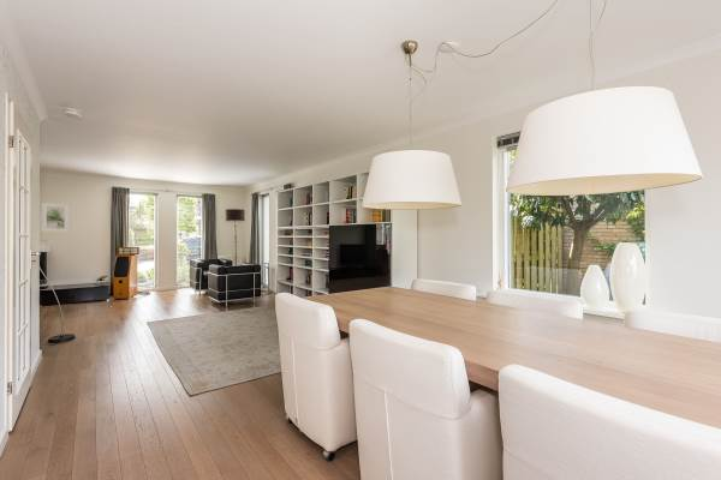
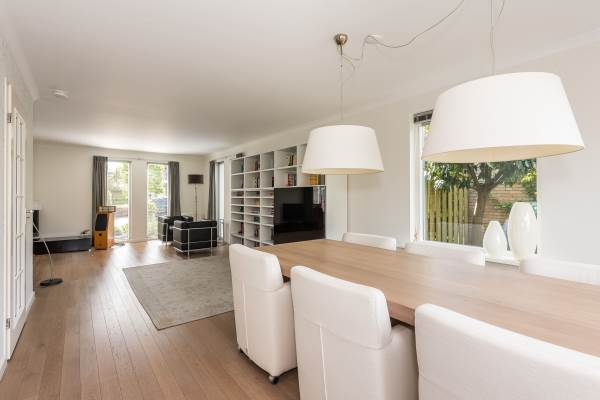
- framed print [41,202,70,233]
